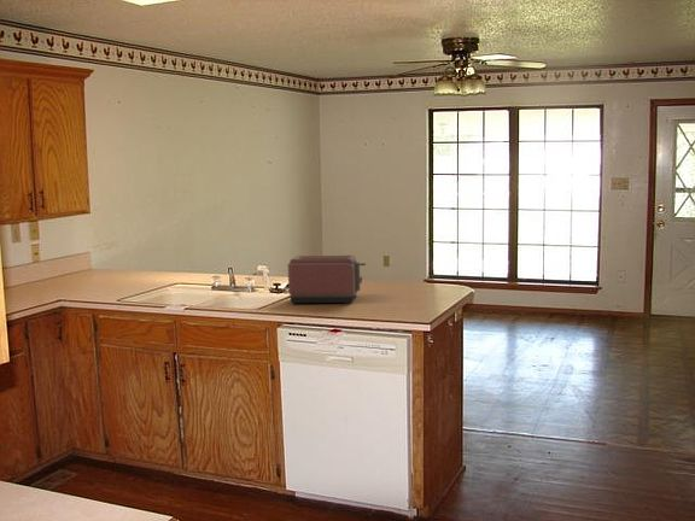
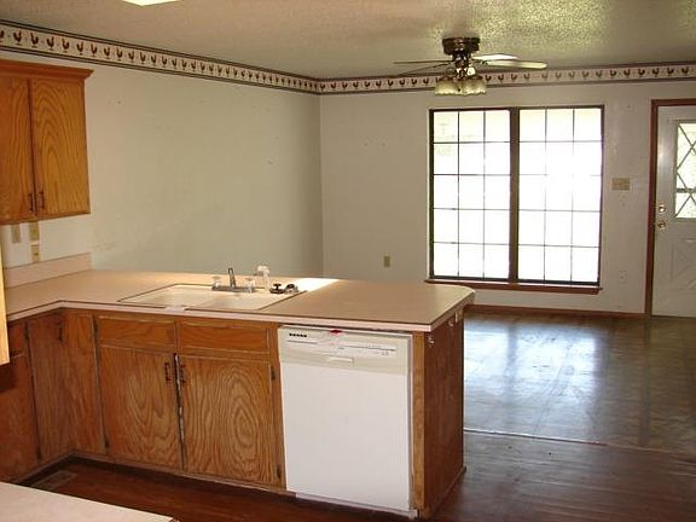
- toaster [287,254,367,304]
